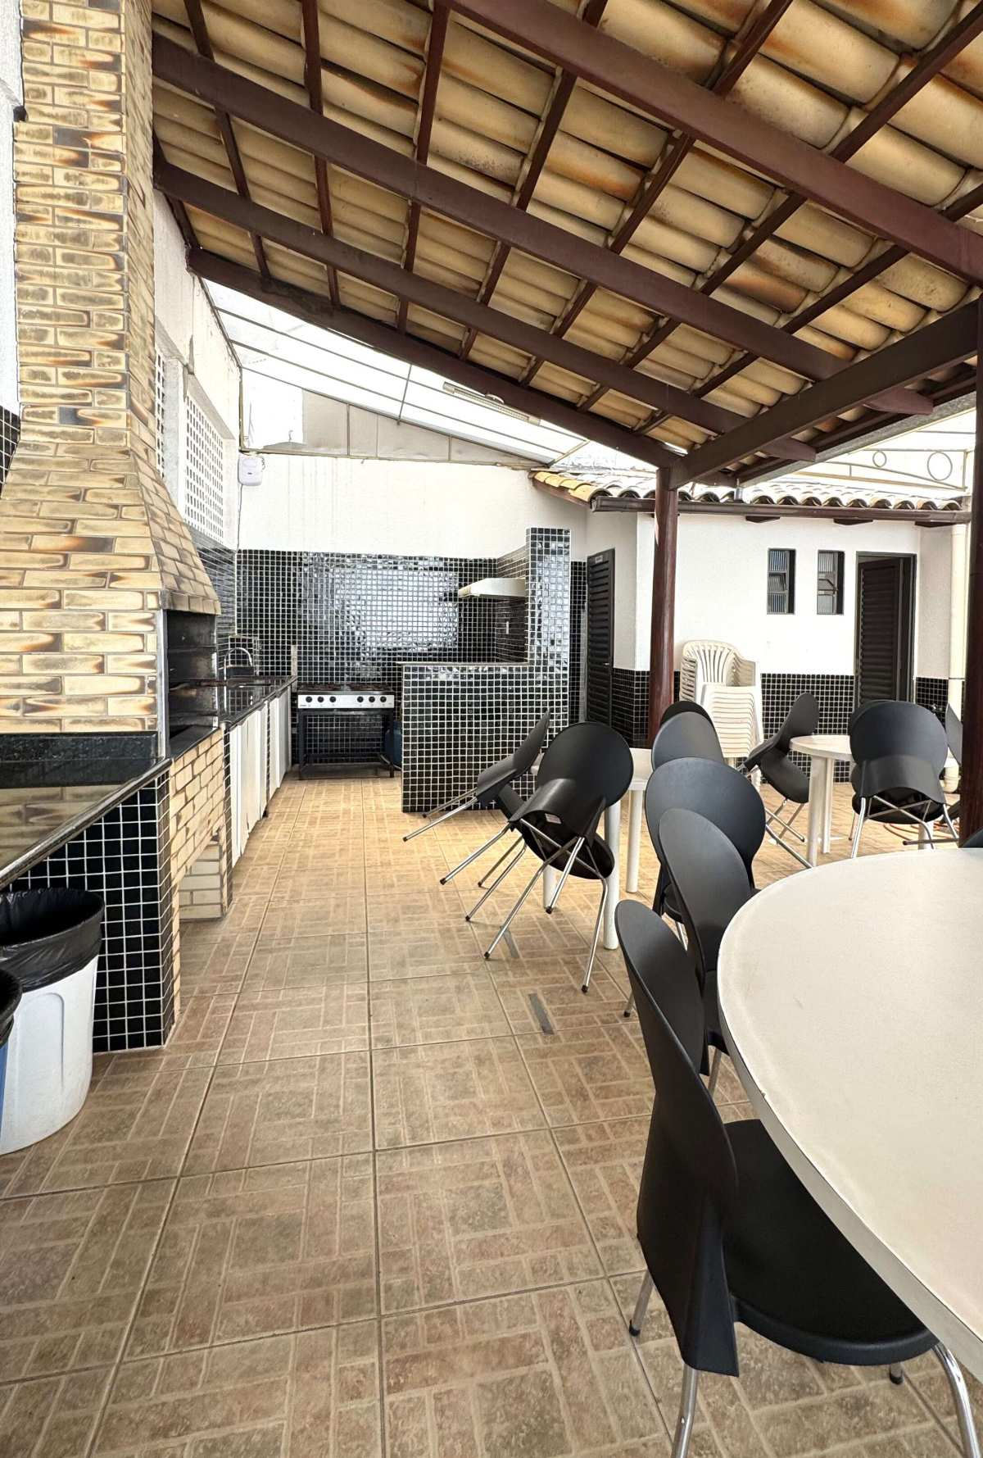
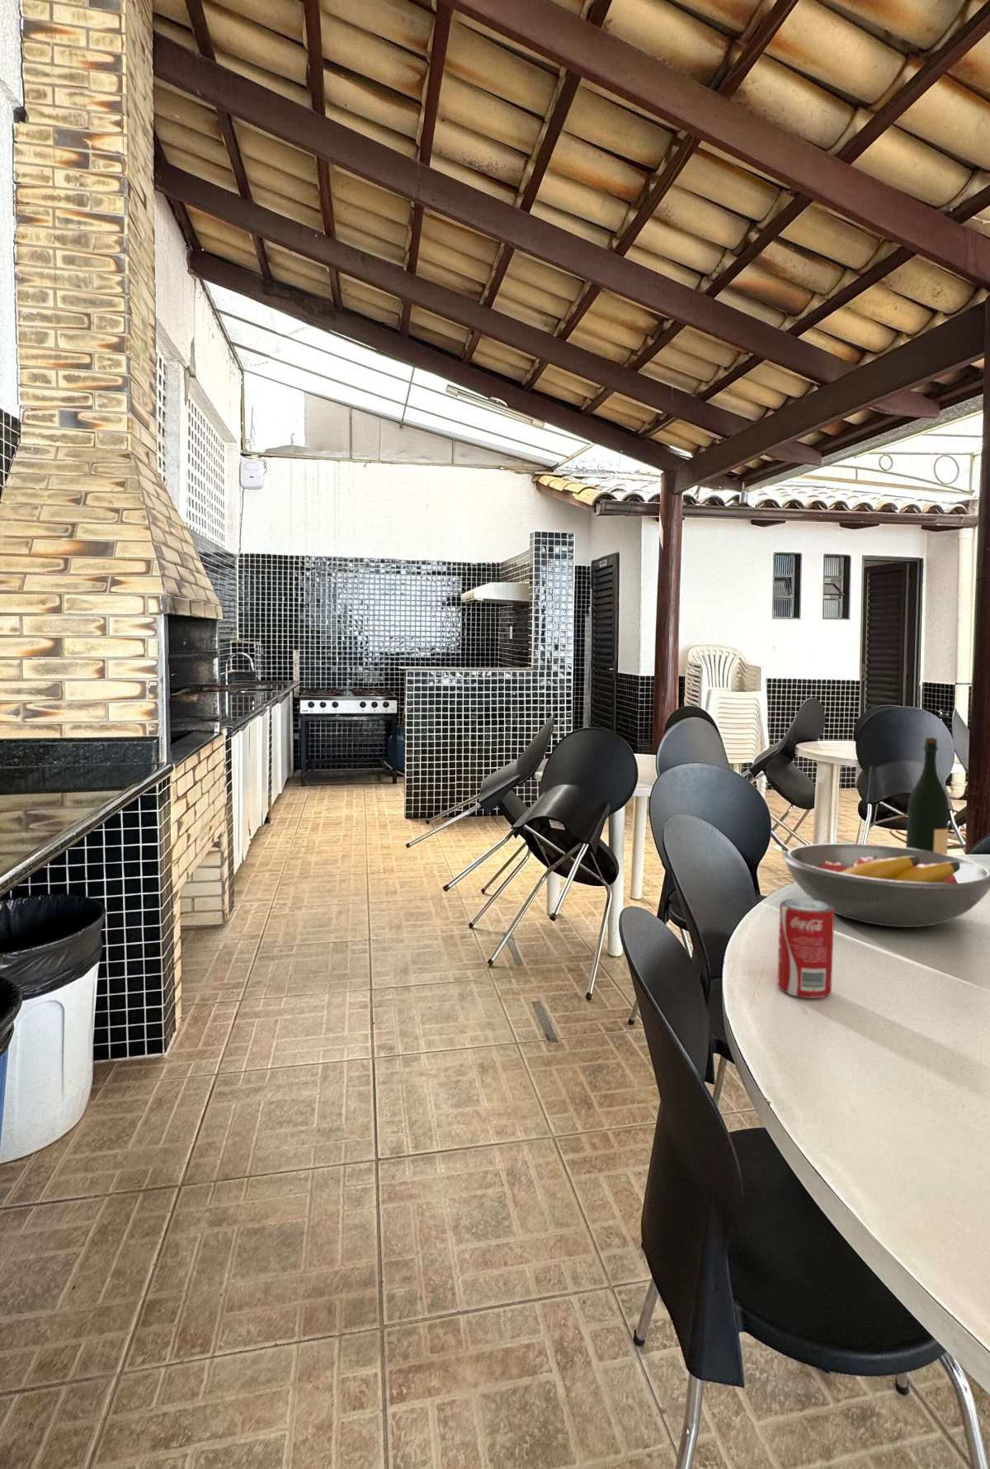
+ wine bottle [905,736,949,854]
+ fruit bowl [781,842,990,928]
+ beverage can [777,898,835,999]
